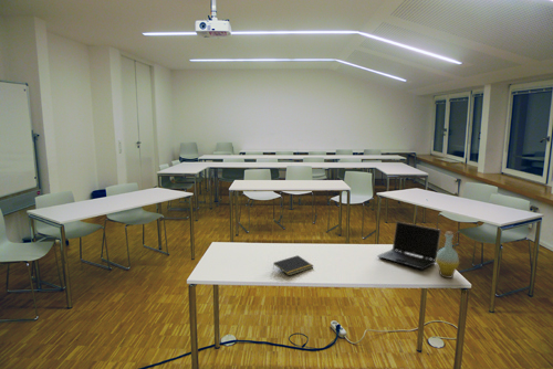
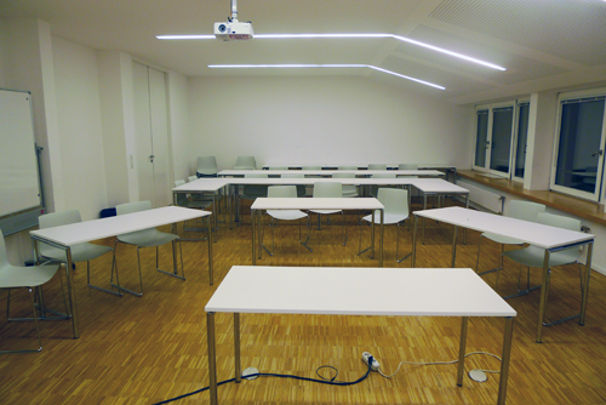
- notepad [272,254,314,276]
- laptop computer [376,220,442,271]
- bottle [435,230,460,280]
